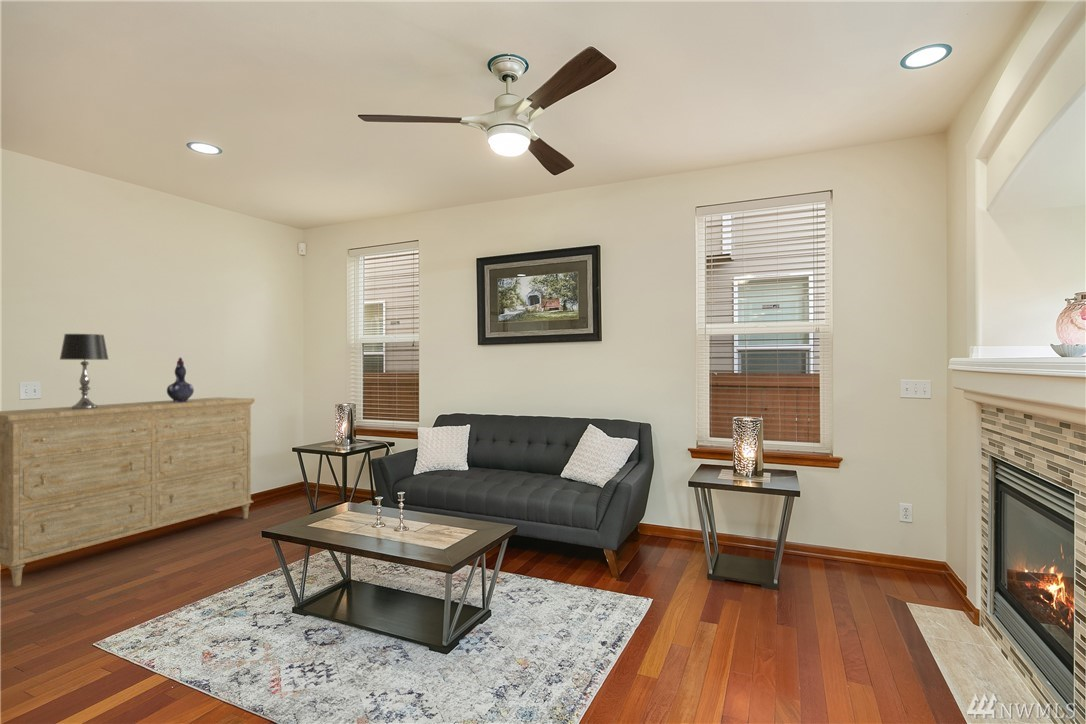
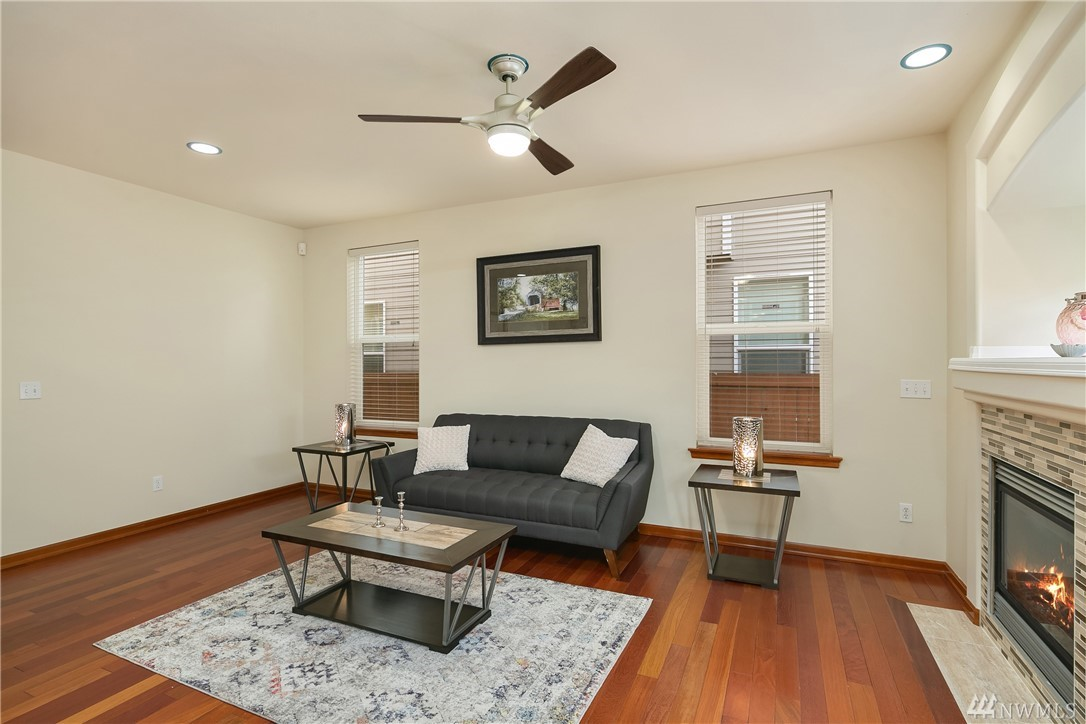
- decorative vase [166,356,195,402]
- dresser [0,396,256,588]
- table lamp [59,333,110,409]
